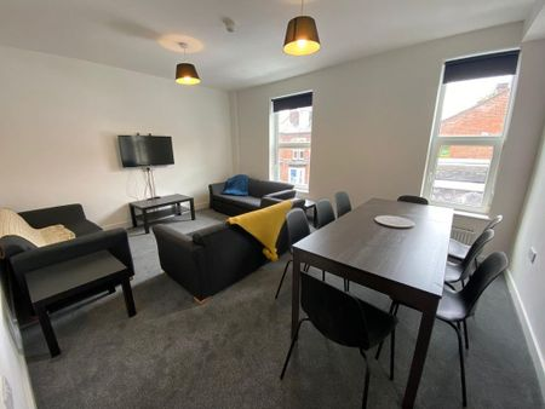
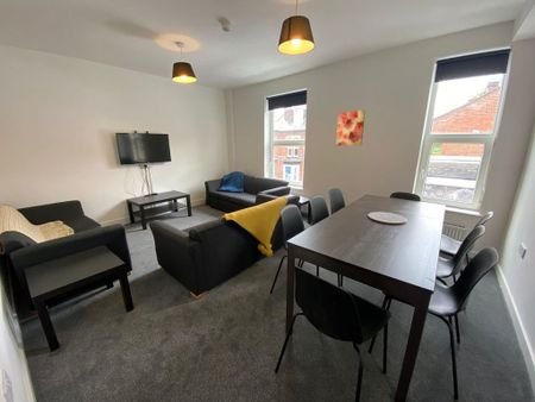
+ wall art [335,109,366,146]
